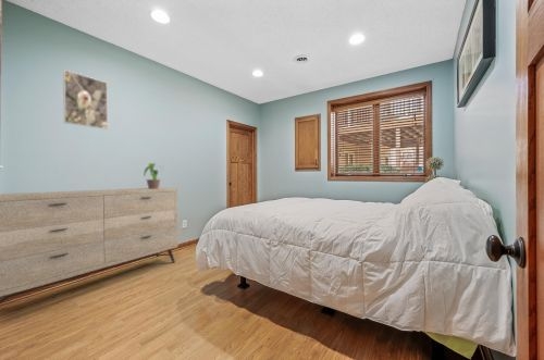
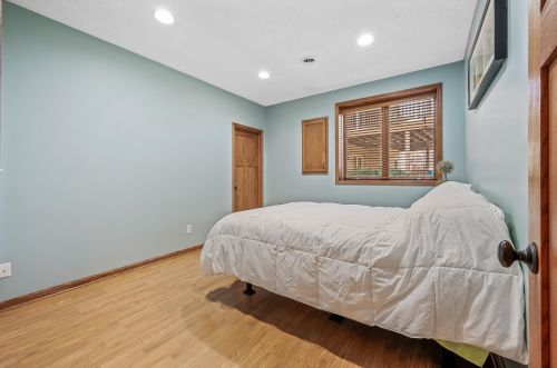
- potted plant [143,162,163,189]
- dresser [0,187,178,305]
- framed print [62,69,109,131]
